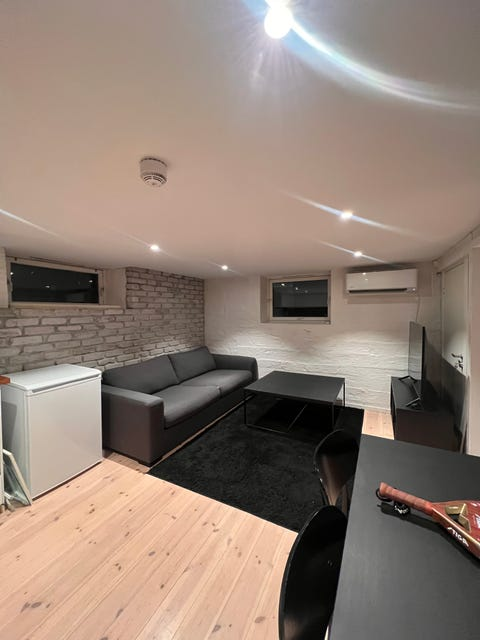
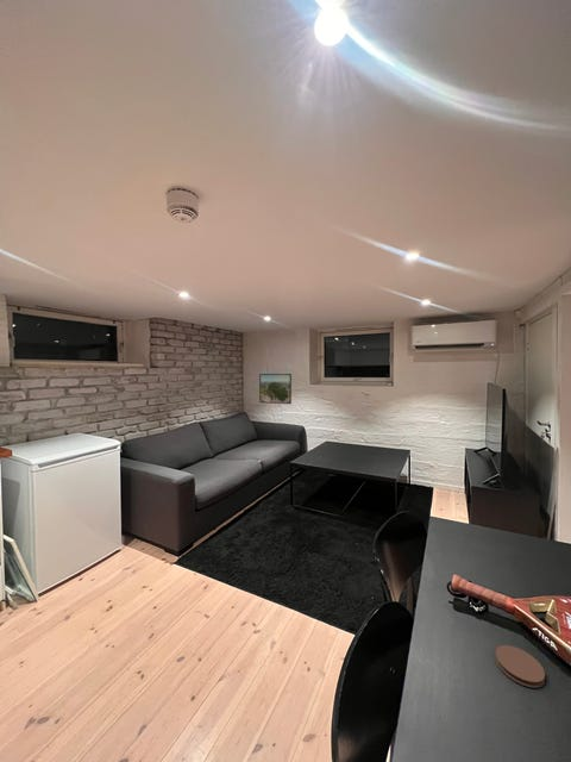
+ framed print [258,373,293,405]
+ coaster [495,644,546,689]
